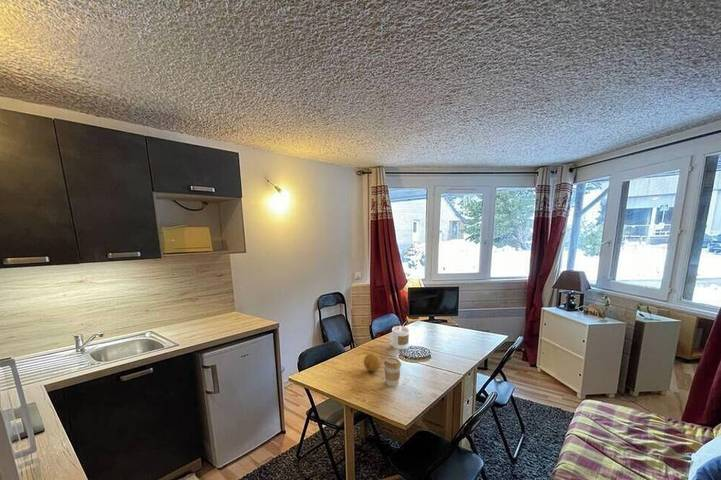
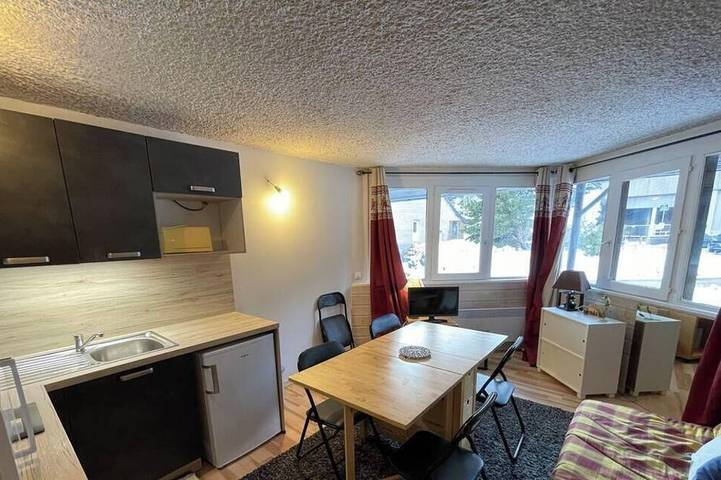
- fruit [363,352,382,372]
- coffee cup [383,357,402,387]
- candle [391,325,410,350]
